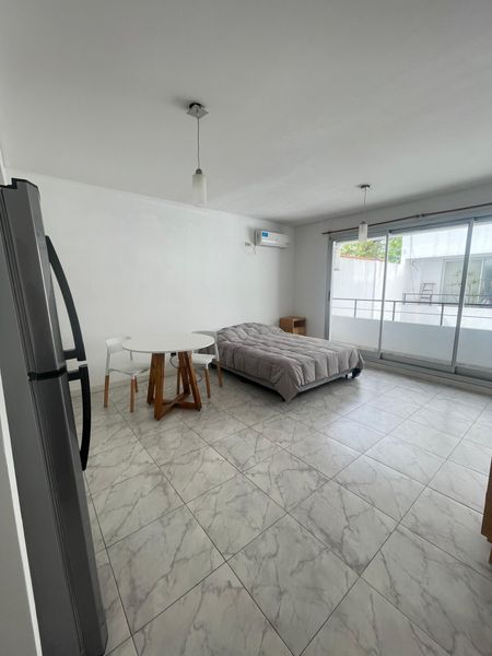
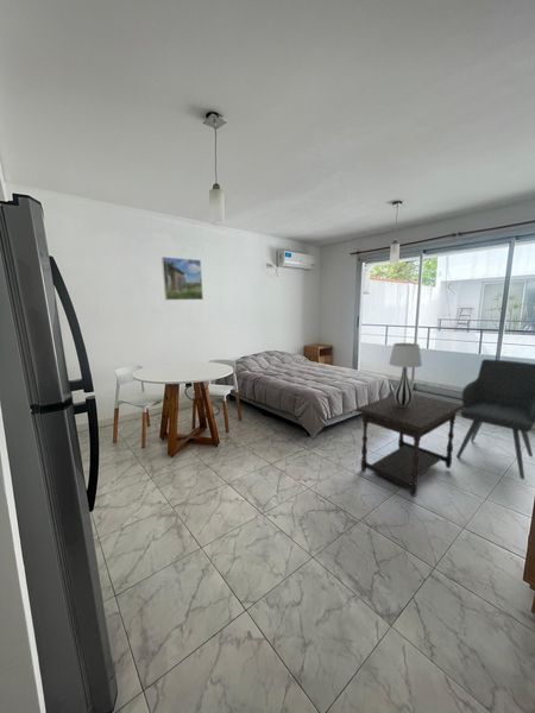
+ table lamp [388,342,423,406]
+ armchair [455,358,535,480]
+ side table [354,393,465,498]
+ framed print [160,255,204,301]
